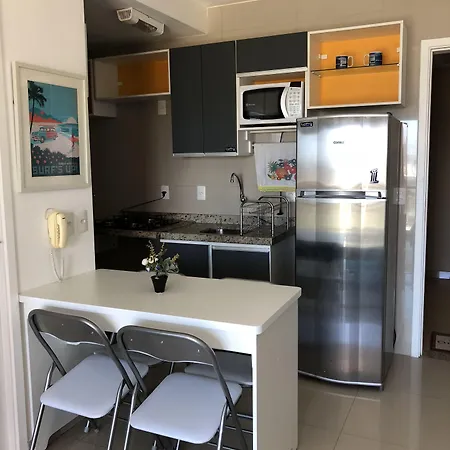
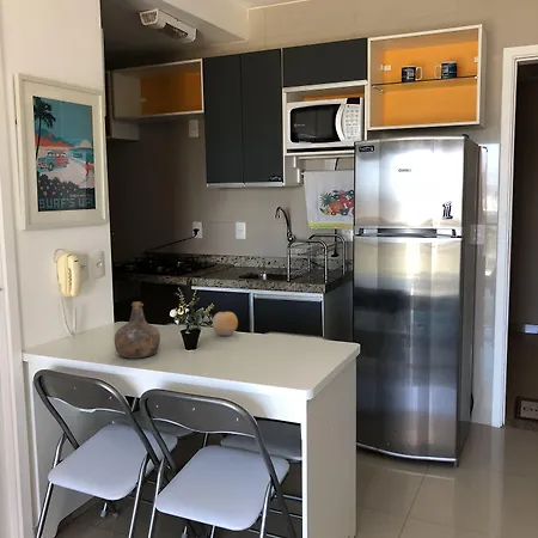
+ bottle [114,300,161,360]
+ fruit [212,311,239,337]
